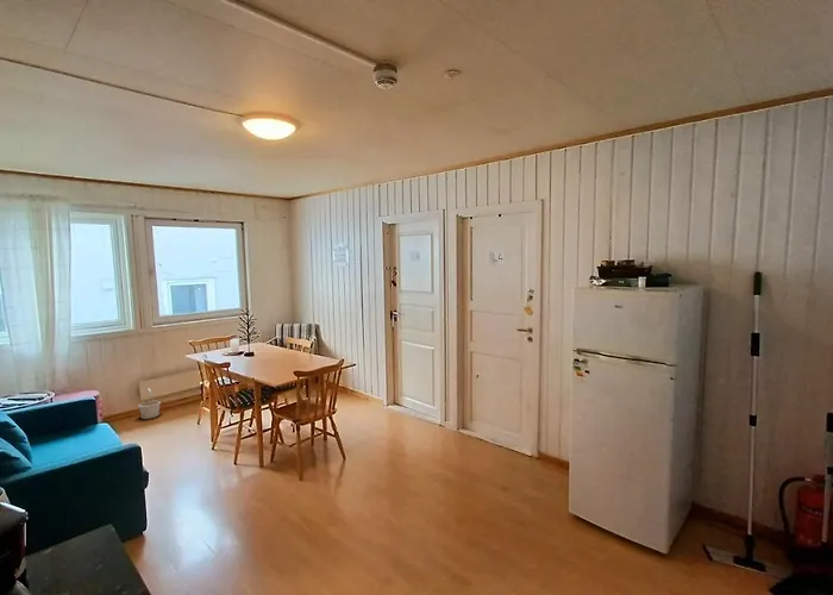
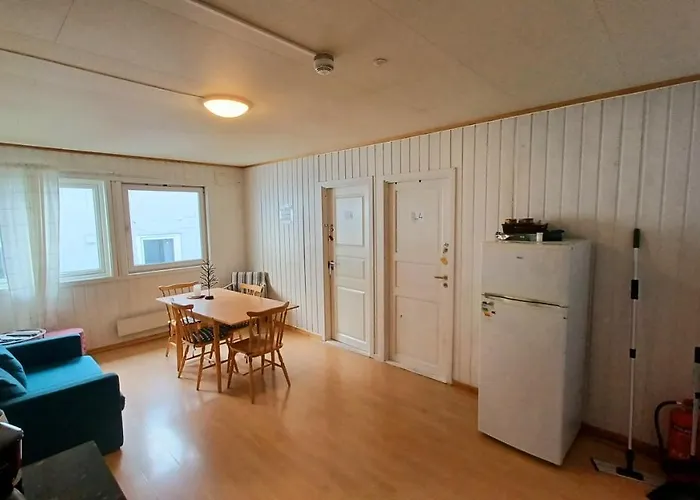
- basket [137,387,162,420]
